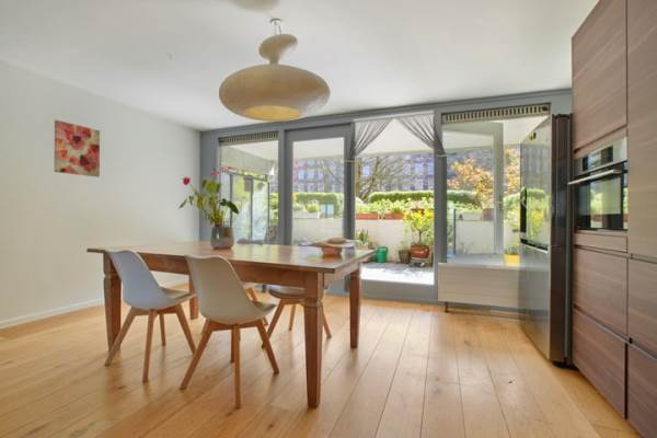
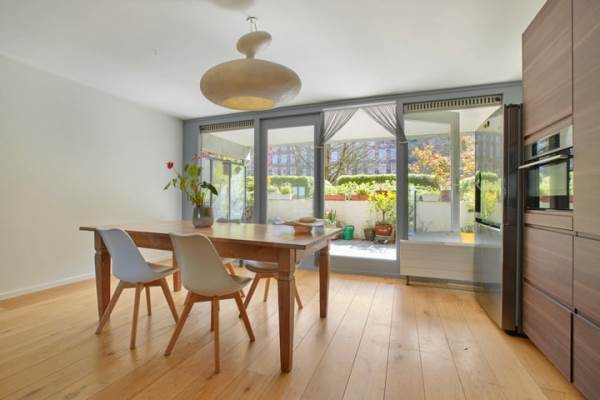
- wall art [54,119,101,178]
